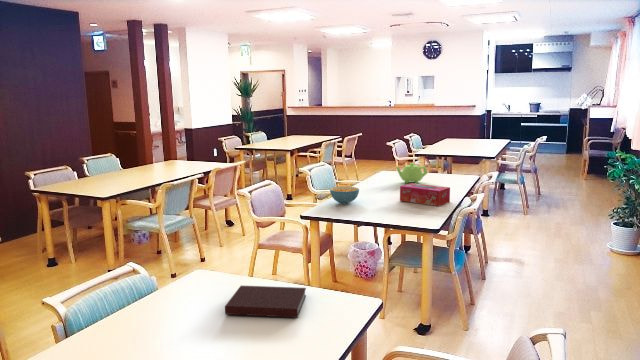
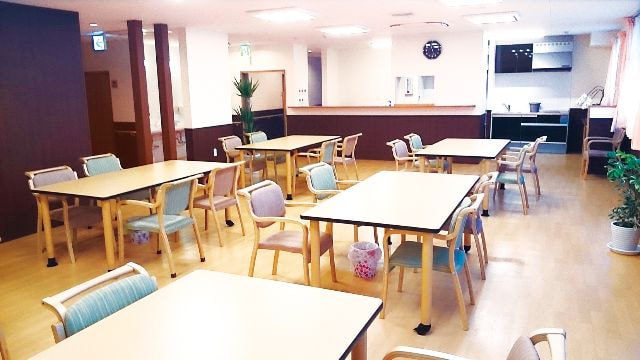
- teapot [395,162,428,184]
- tissue box [399,182,451,207]
- cereal bowl [329,185,360,205]
- notebook [224,285,307,319]
